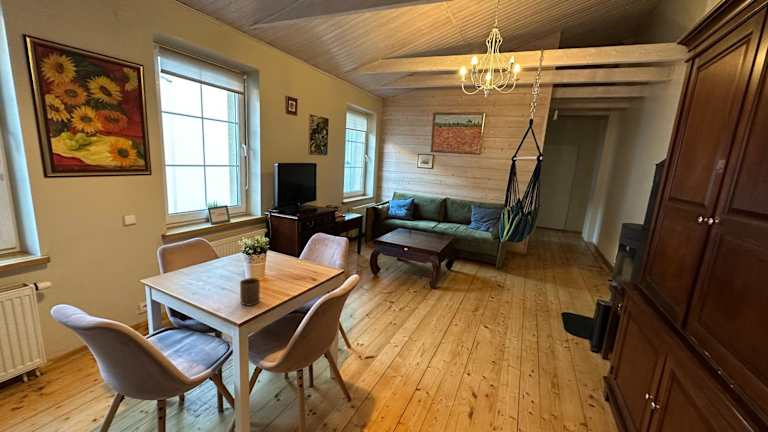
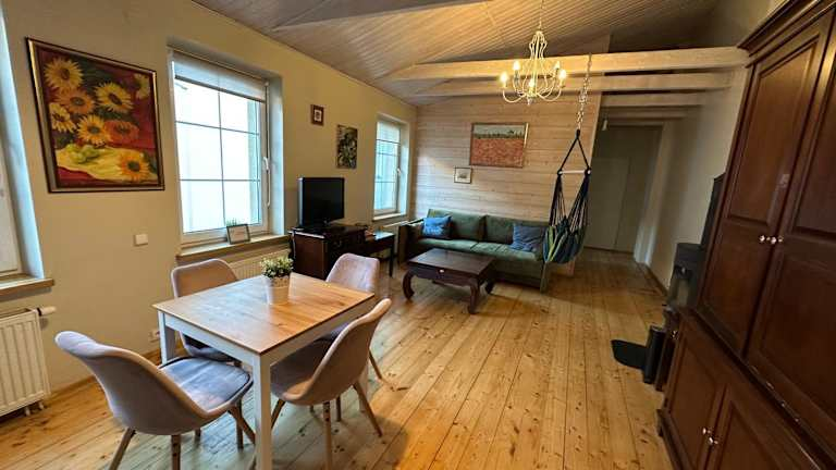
- cup [239,277,261,307]
